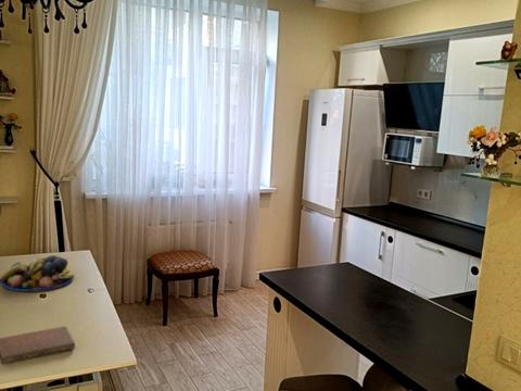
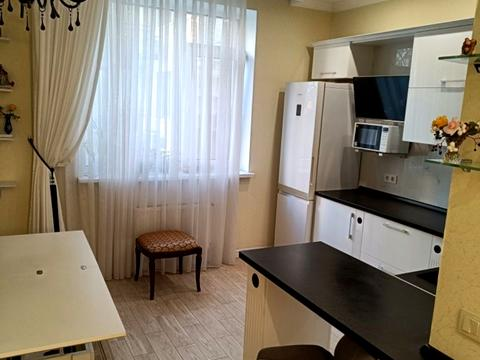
- notebook [0,325,76,365]
- fruit bowl [0,254,75,292]
